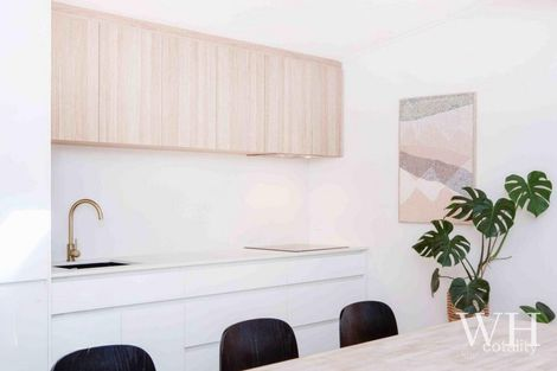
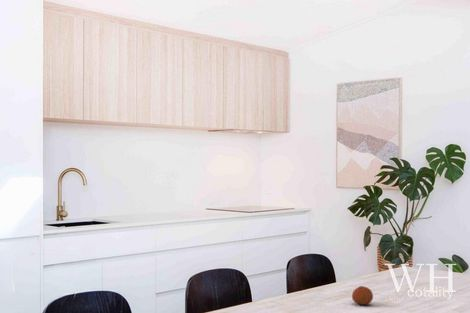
+ fruit [351,285,374,306]
